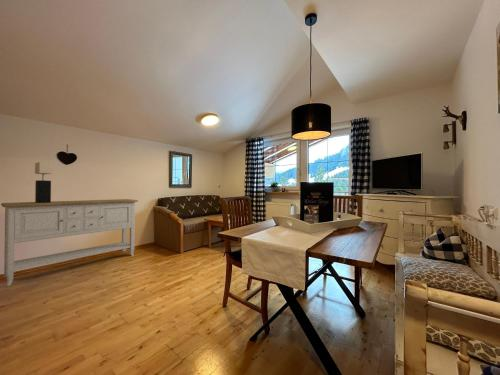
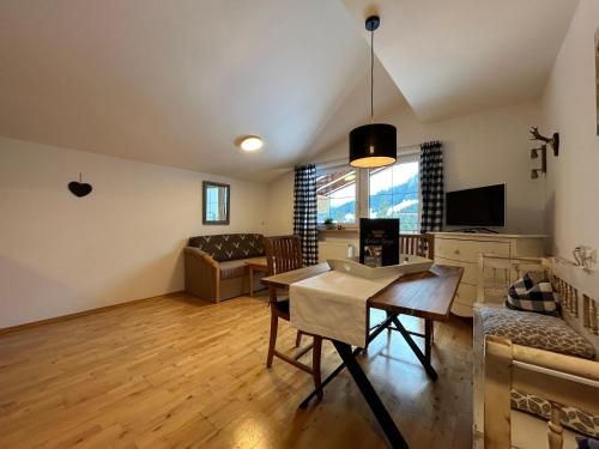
- sideboard [0,198,139,287]
- table lamp [34,161,53,203]
